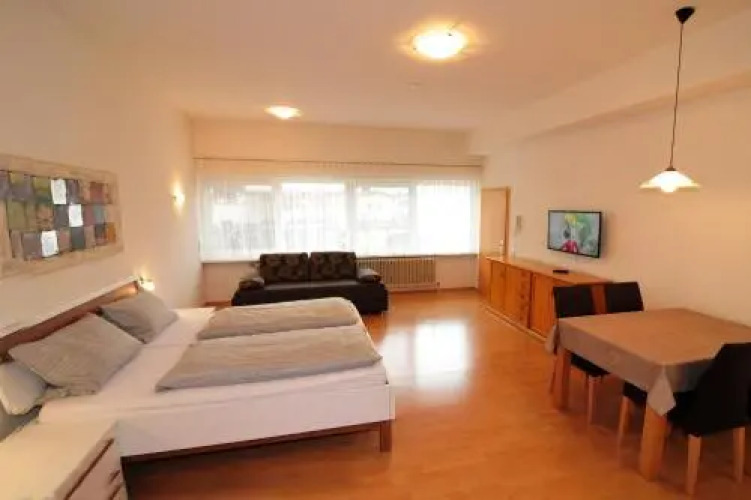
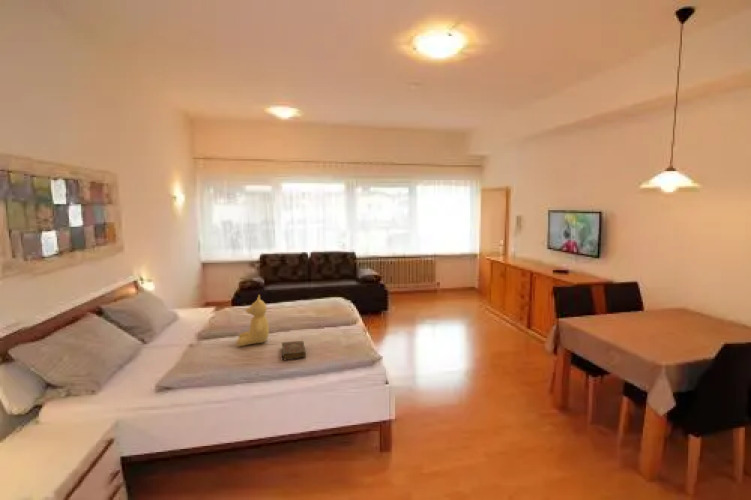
+ teddy bear [235,294,270,347]
+ book [281,340,307,361]
